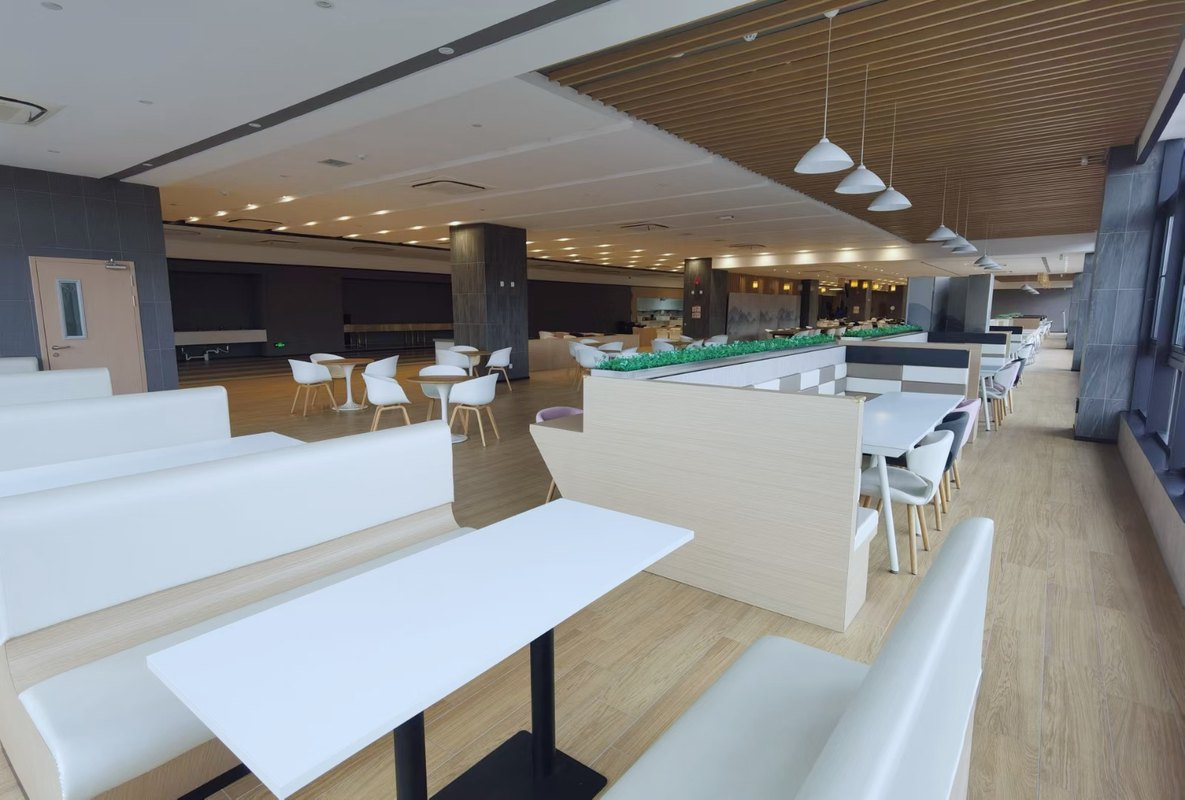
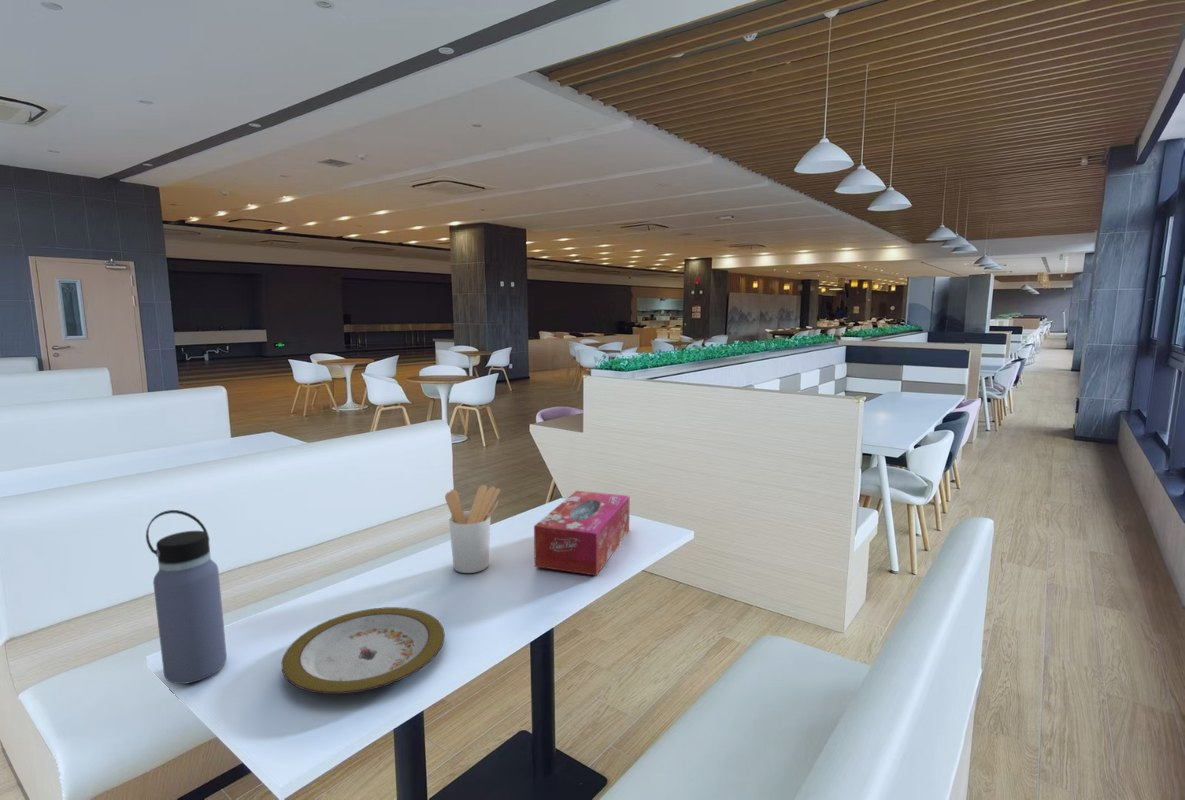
+ water bottle [145,509,228,685]
+ tissue box [533,490,630,577]
+ utensil holder [444,484,501,574]
+ plate [281,606,446,695]
